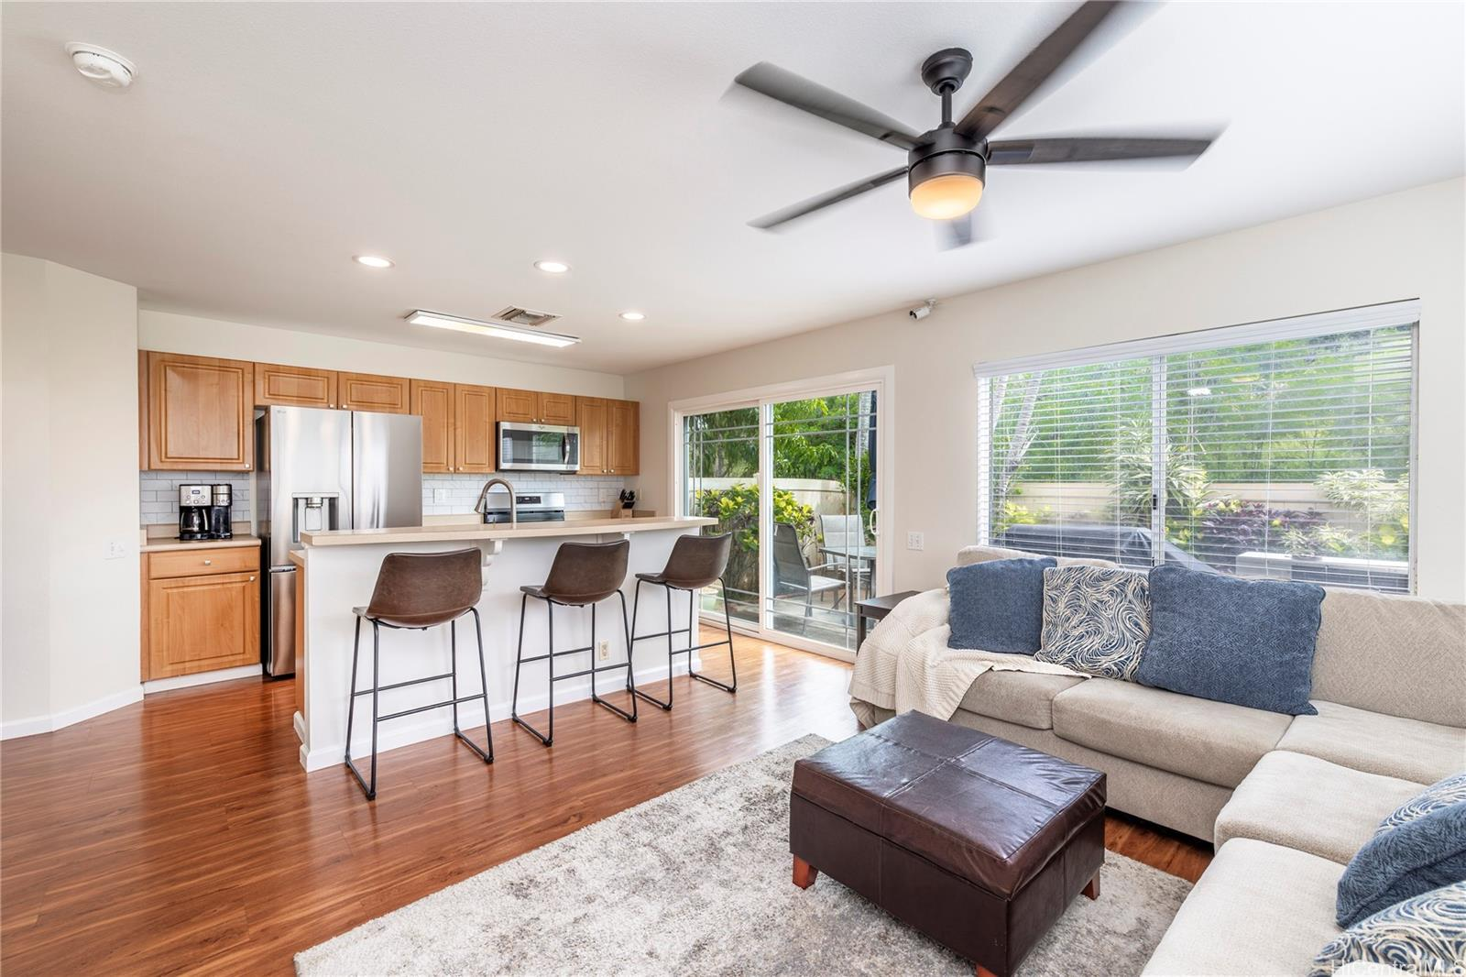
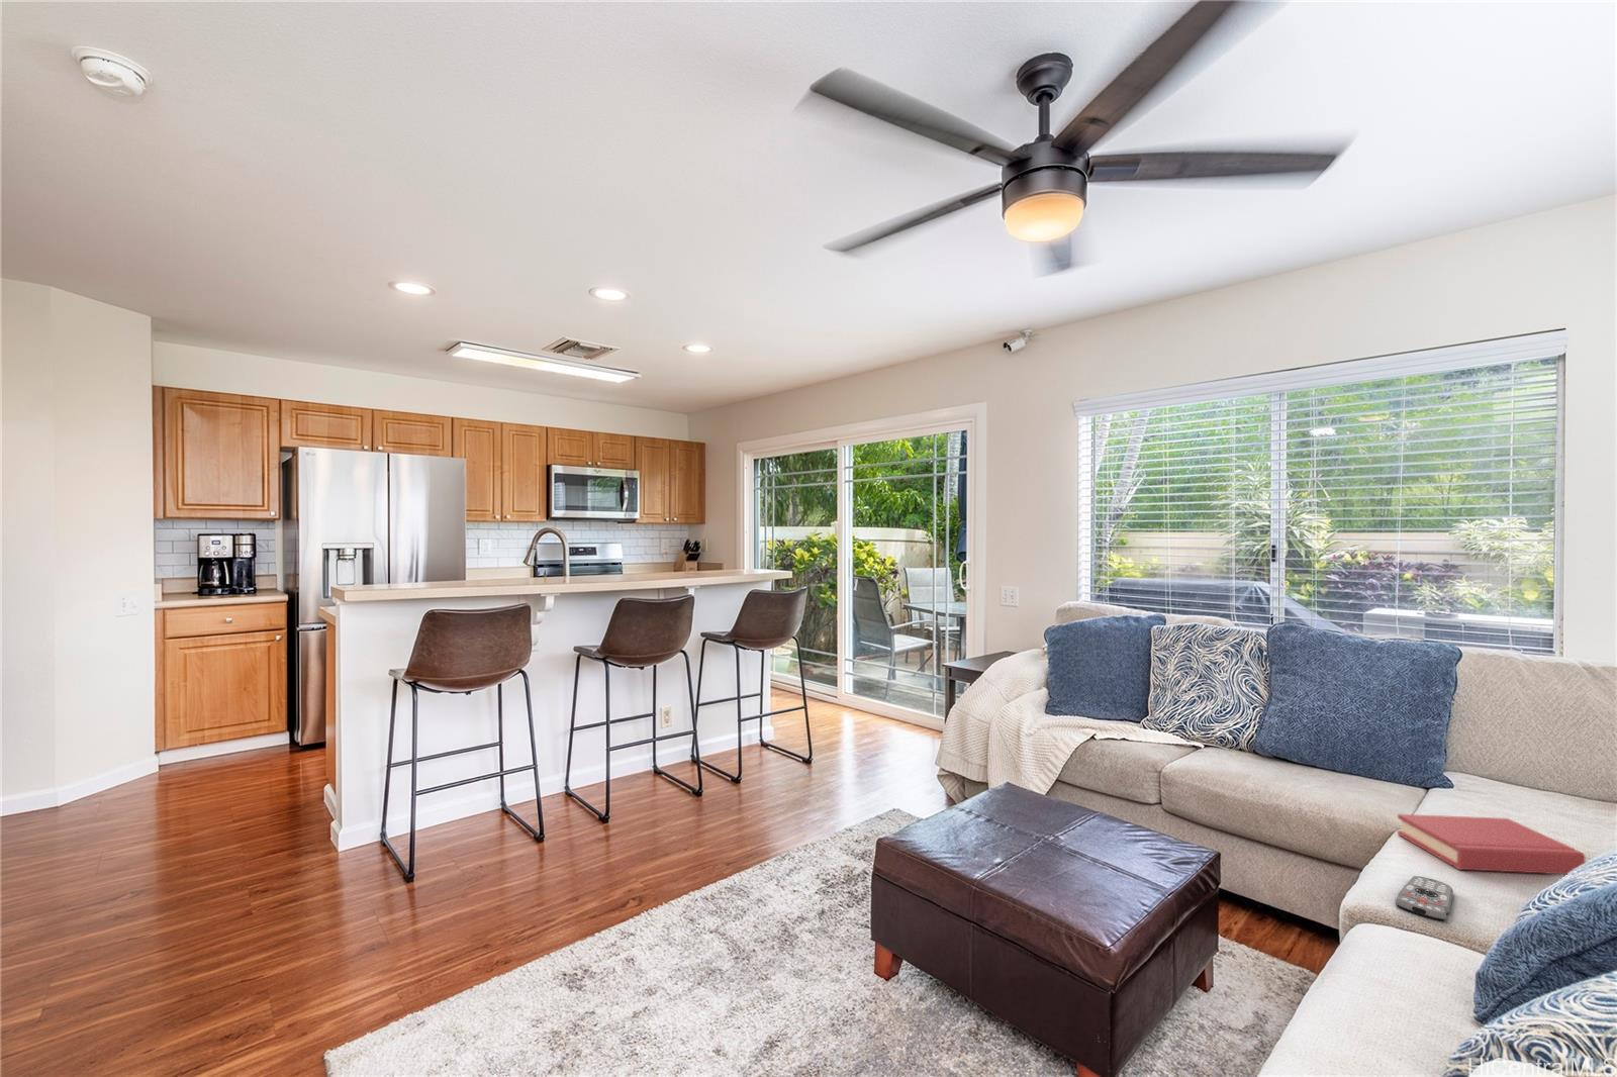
+ hardback book [1397,814,1586,875]
+ remote control [1393,875,1455,922]
